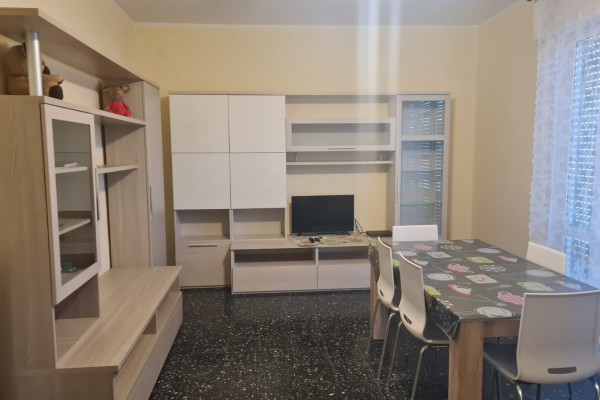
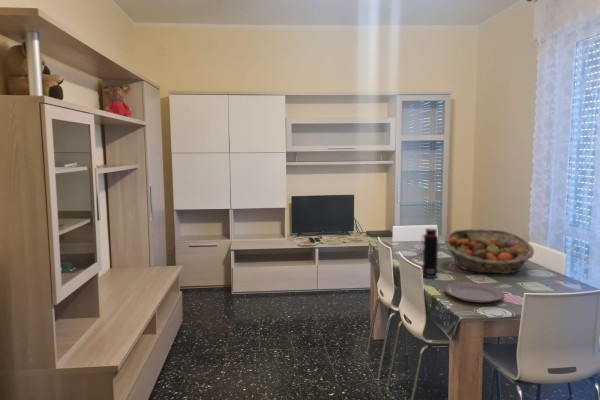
+ fruit basket [444,228,535,275]
+ plate [443,282,505,303]
+ water bottle [420,227,439,279]
